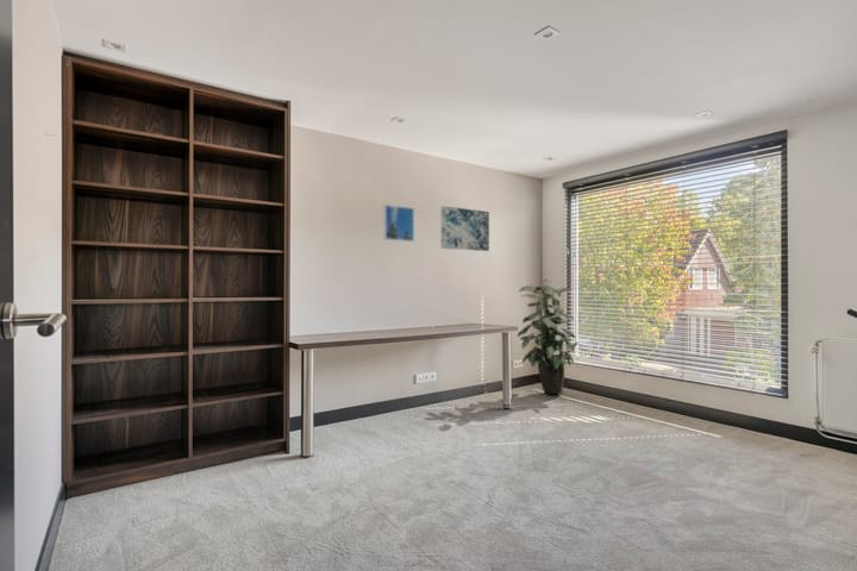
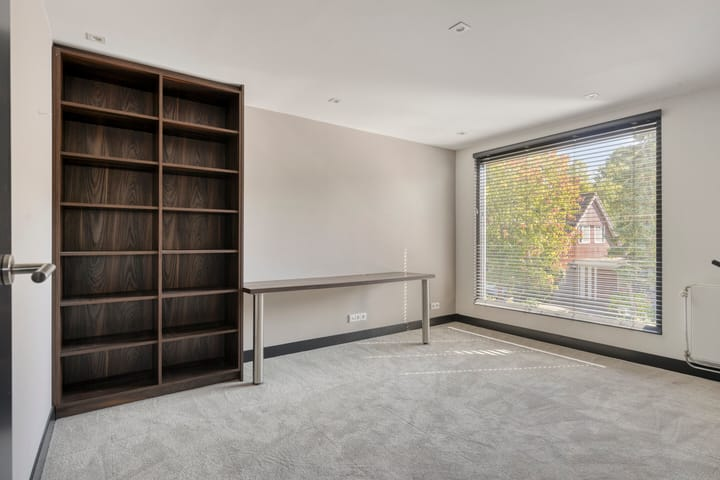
- wall art [440,205,490,252]
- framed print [382,203,415,243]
- indoor plant [517,278,580,395]
